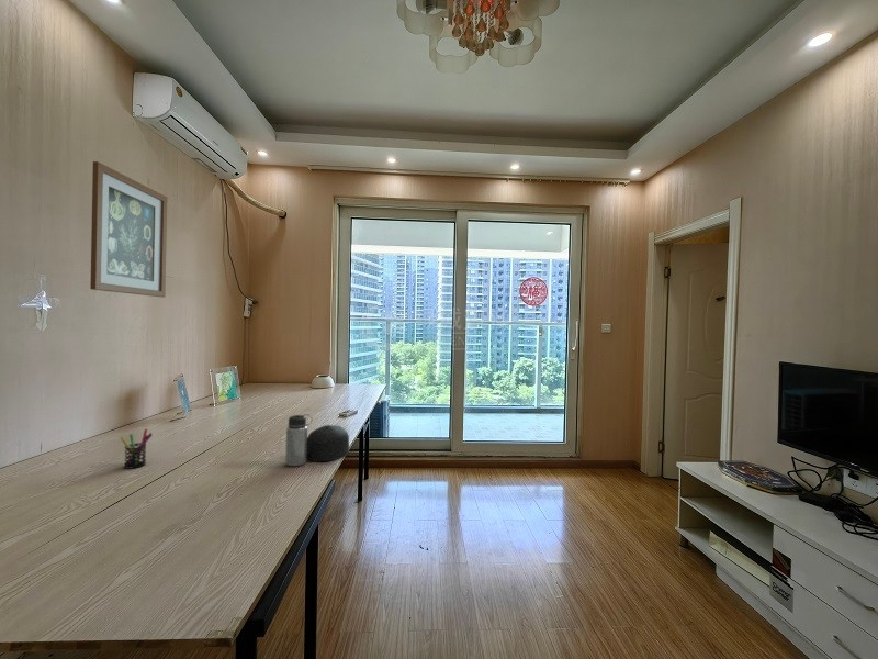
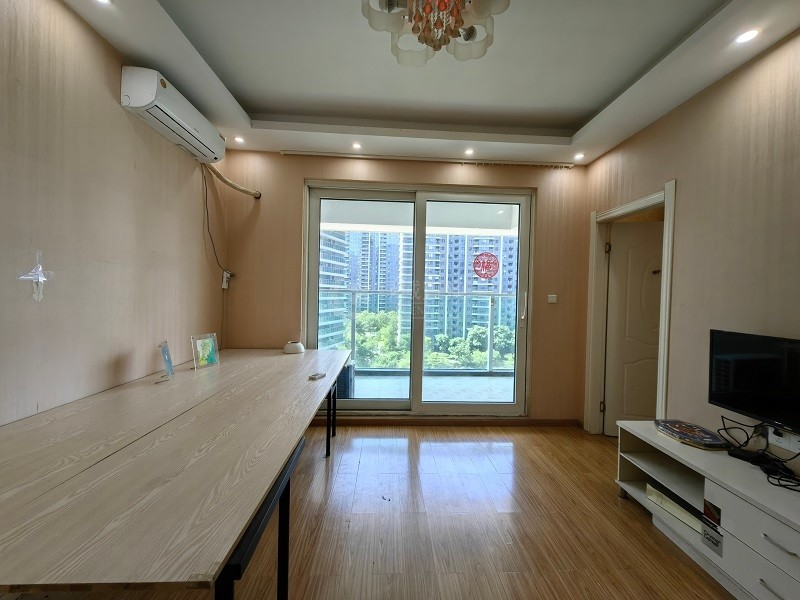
- wall art [89,160,168,299]
- water bottle [284,413,350,467]
- pen holder [120,428,153,470]
